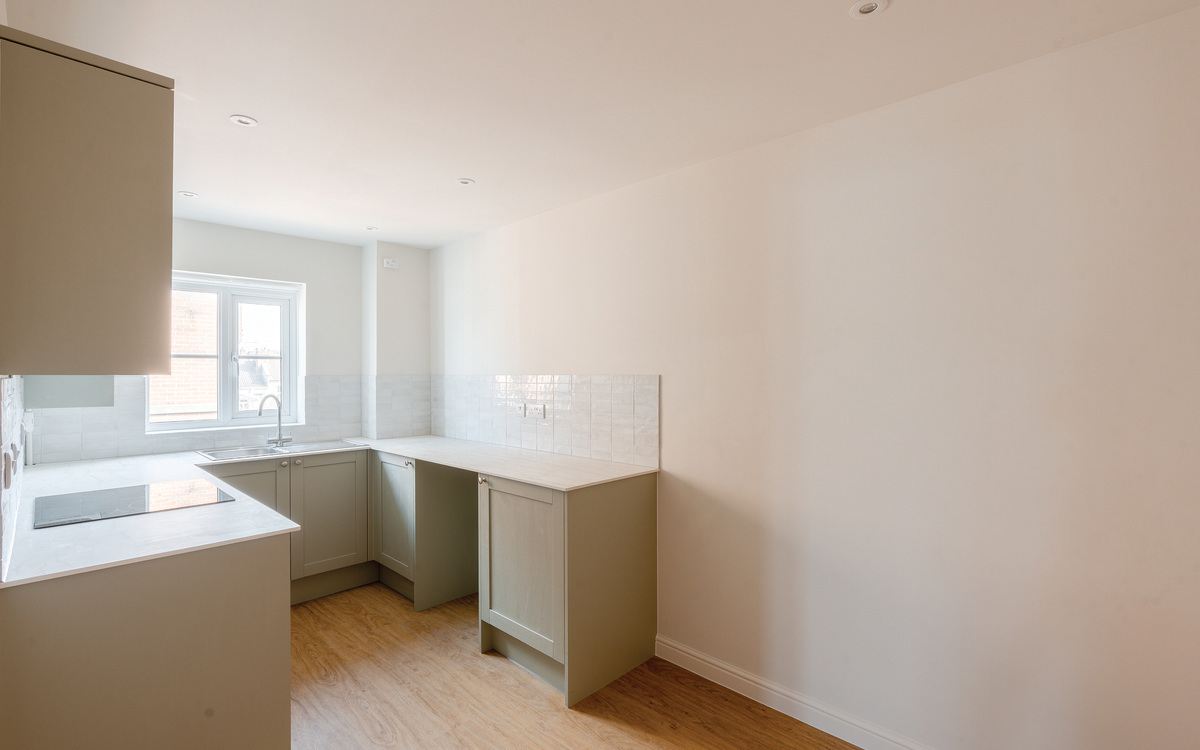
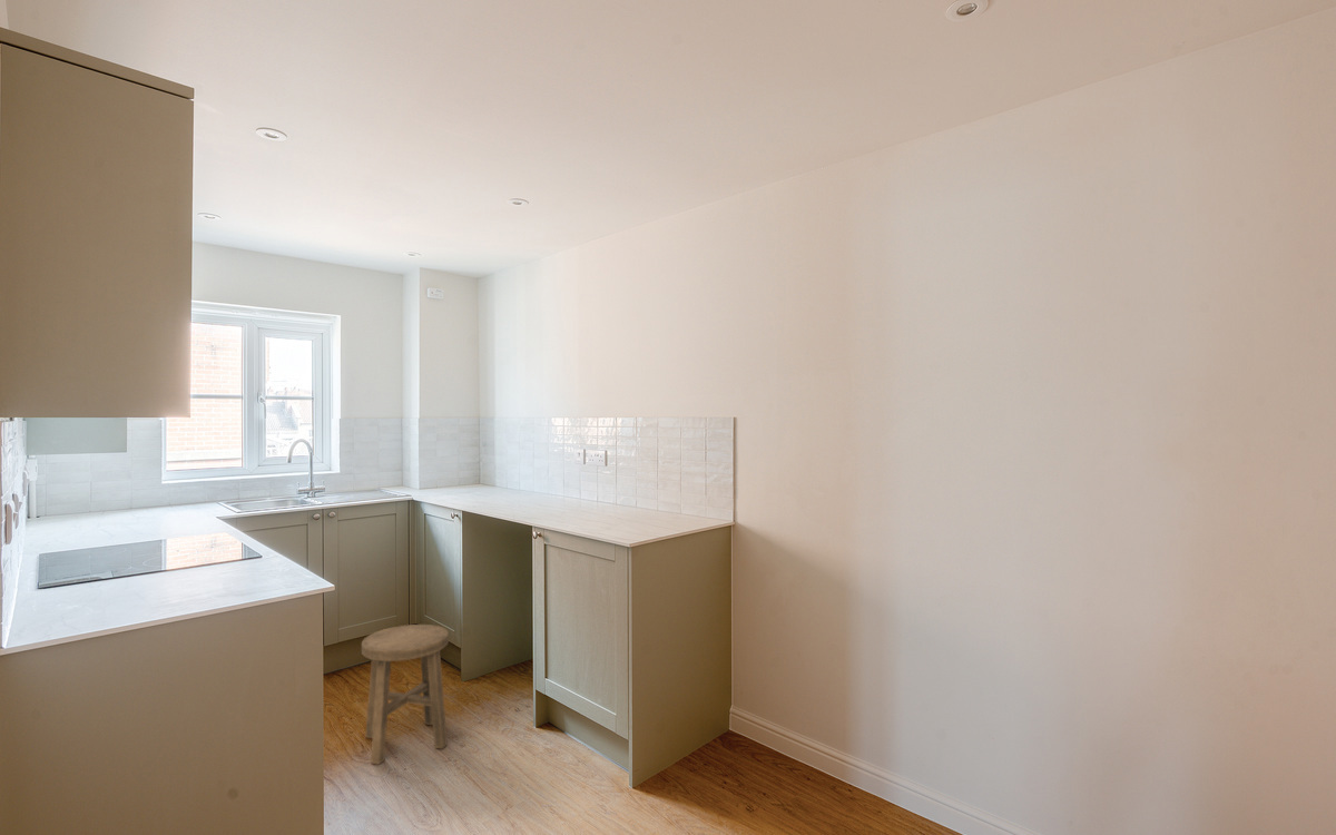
+ stool [361,623,450,766]
